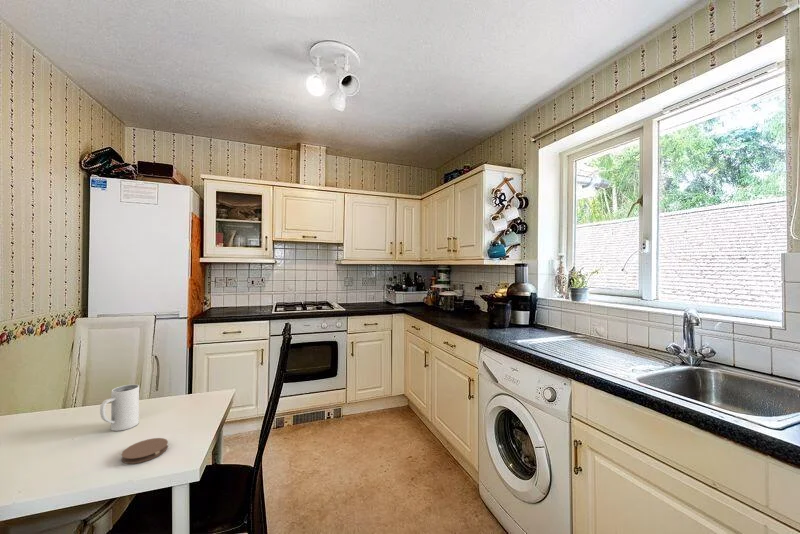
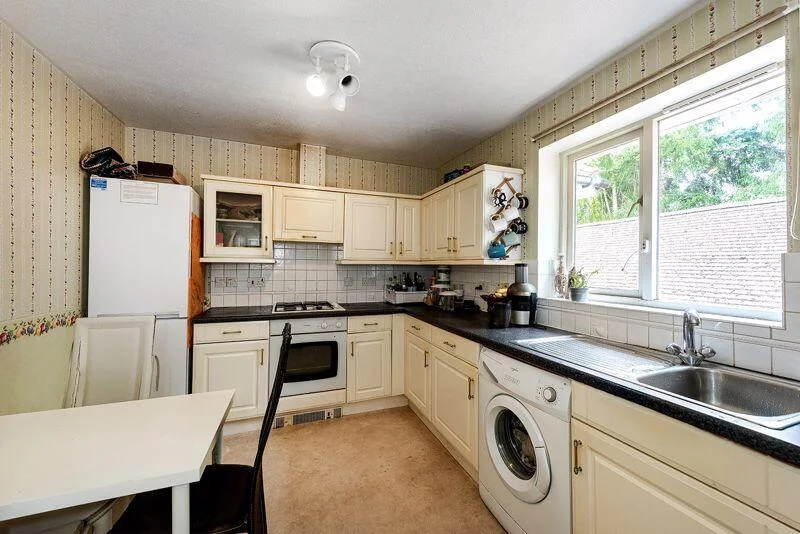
- coaster [120,437,169,465]
- mug [99,383,140,432]
